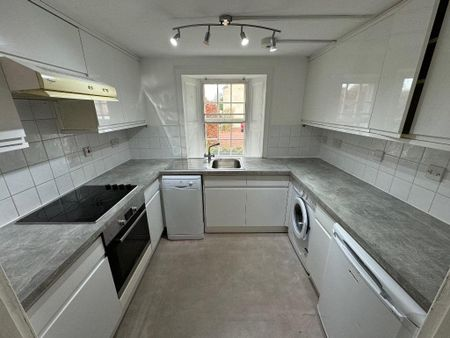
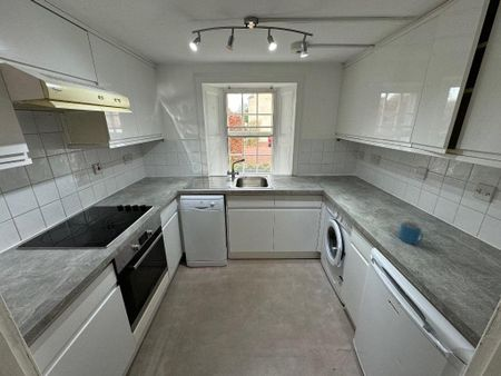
+ mug [399,220,424,245]
